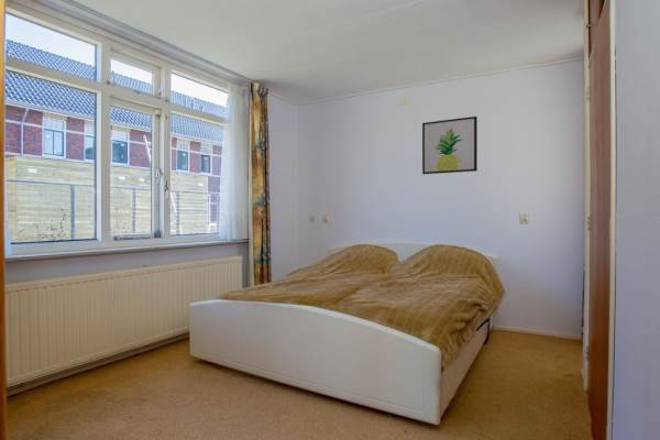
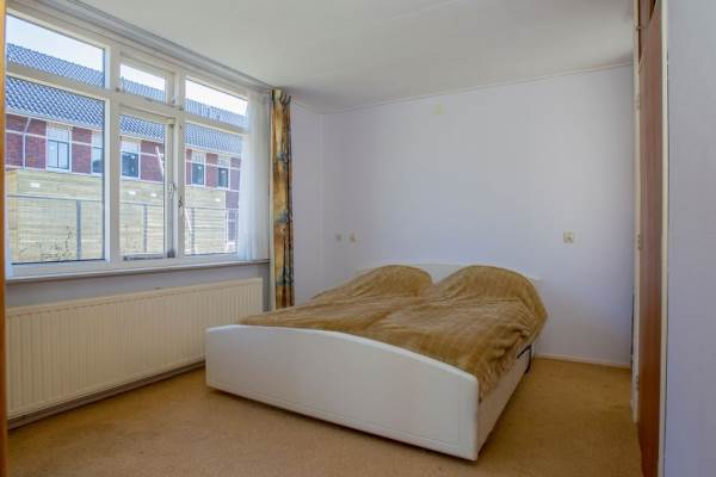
- wall art [421,116,479,175]
